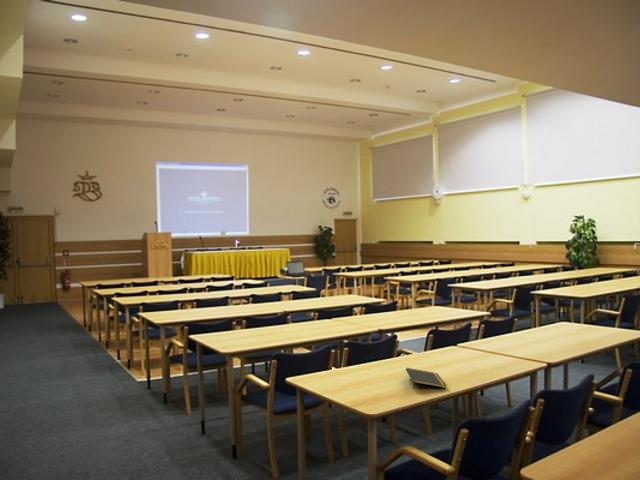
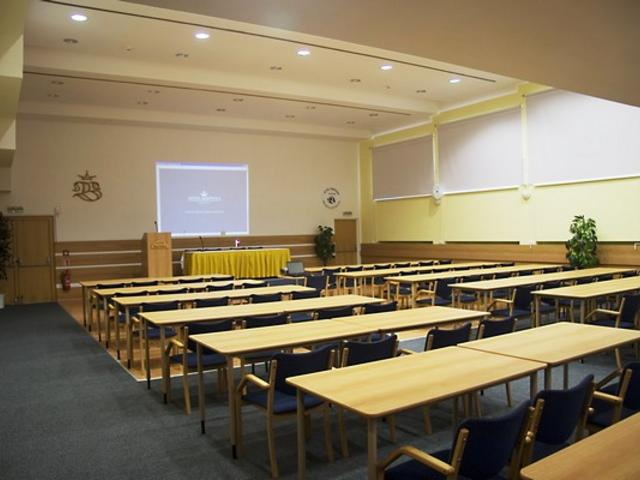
- notepad [405,367,448,390]
